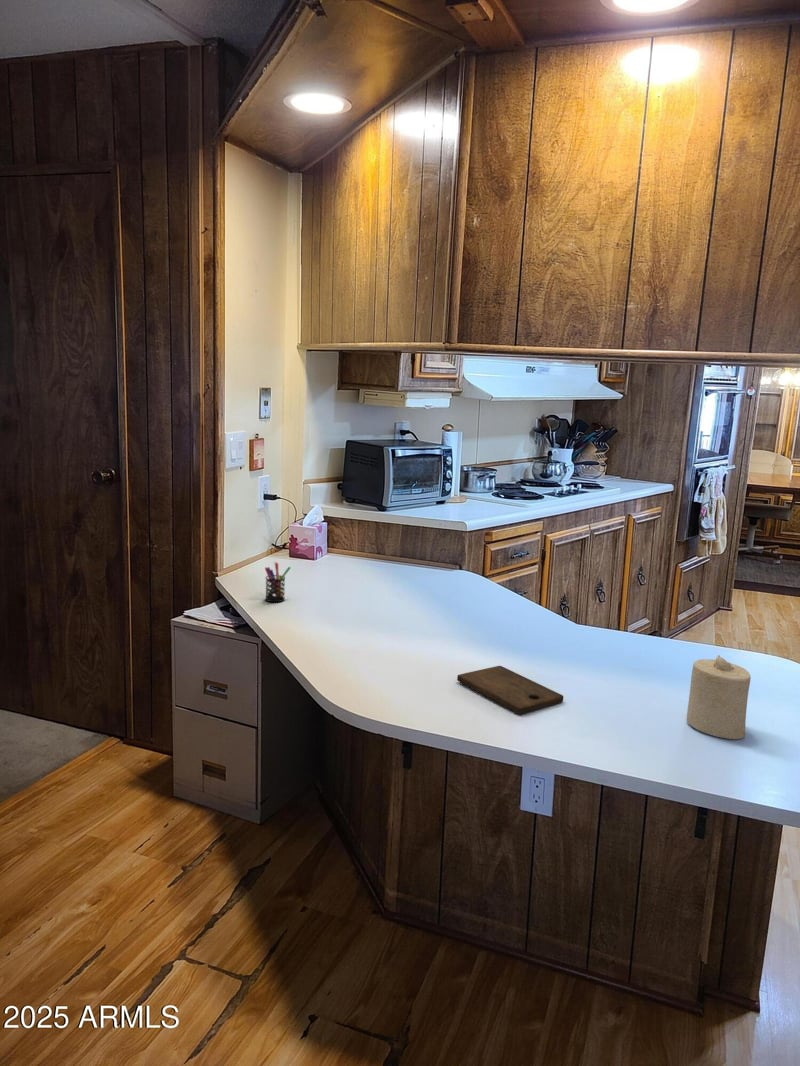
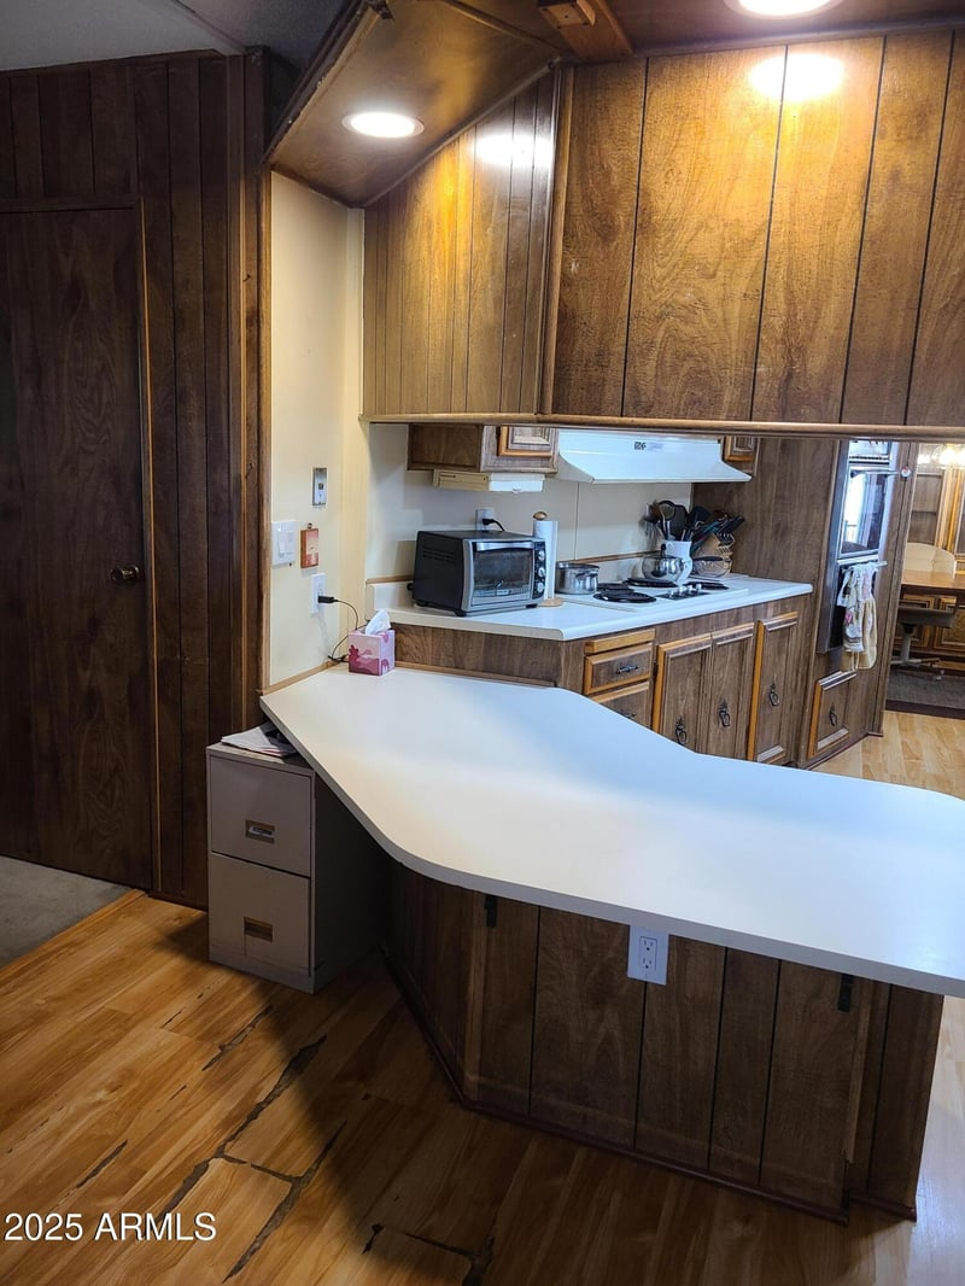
- cutting board [456,665,564,714]
- candle [686,654,752,740]
- pen holder [264,561,291,603]
